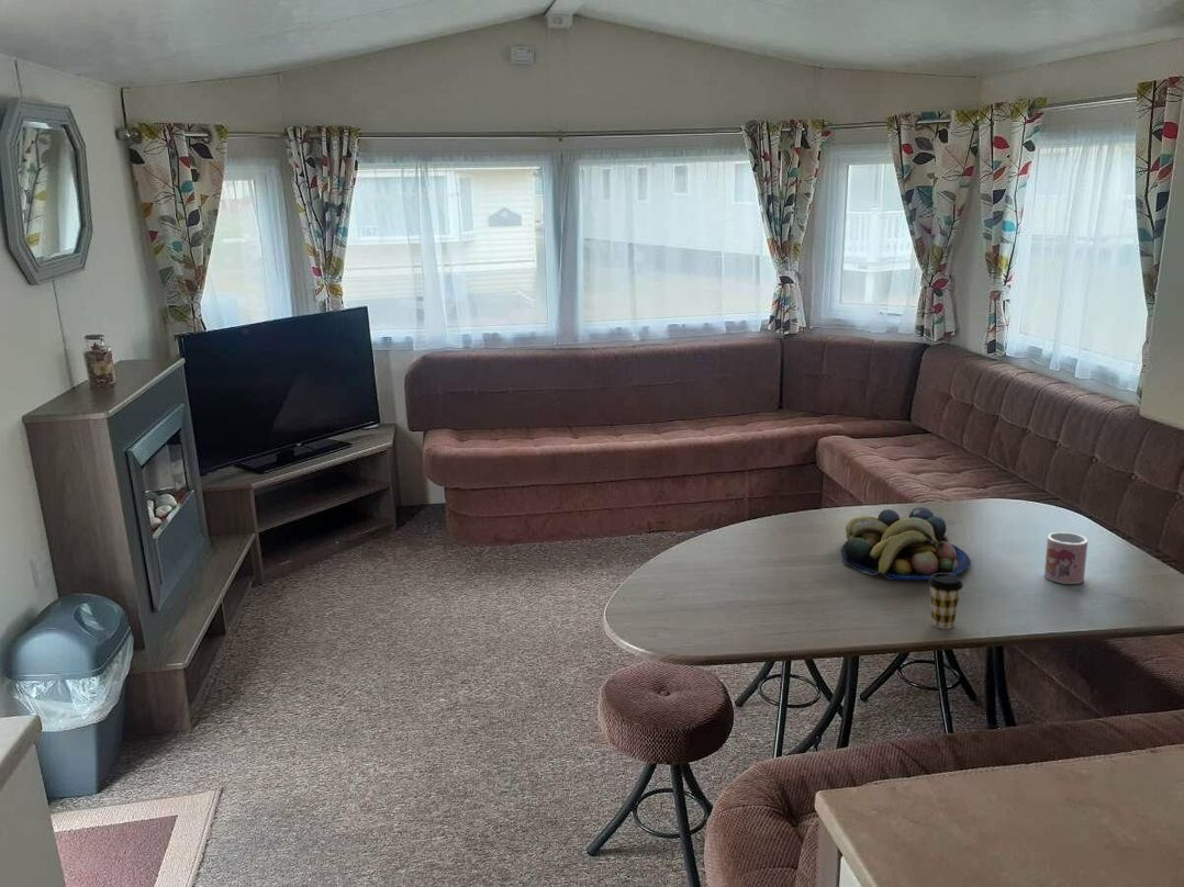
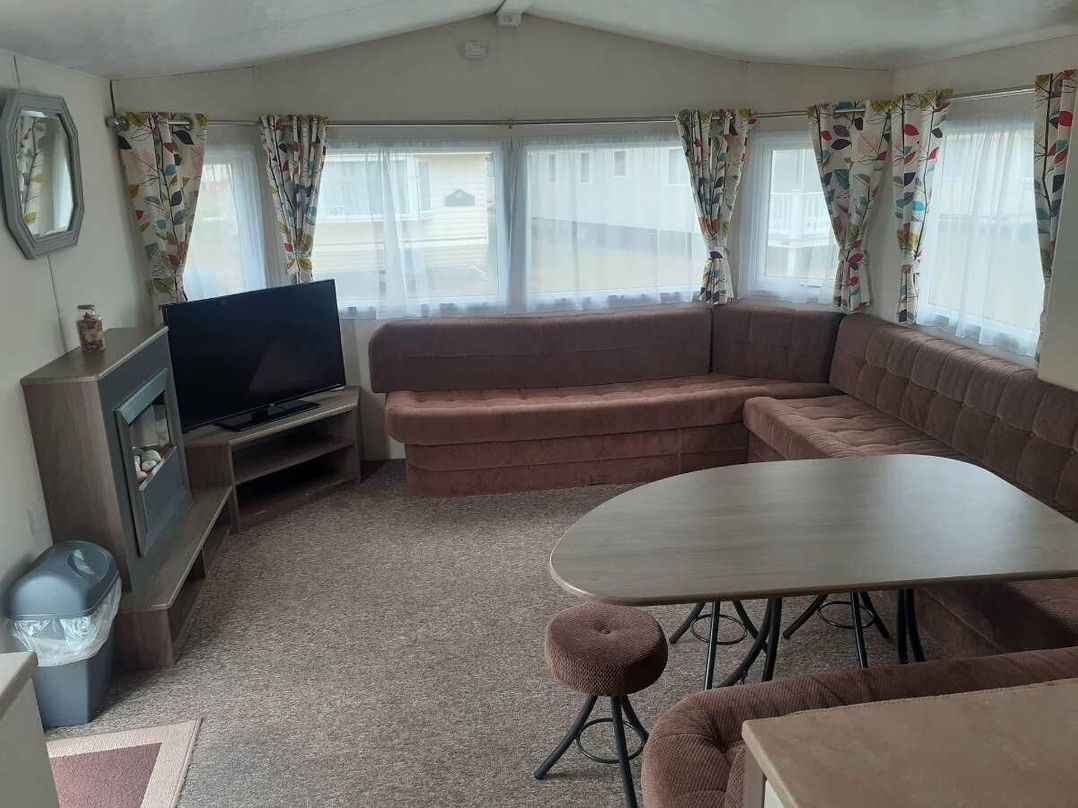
- mug [1043,531,1088,585]
- fruit bowl [840,506,972,581]
- coffee cup [927,573,964,630]
